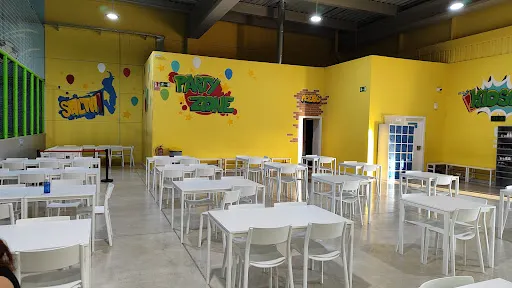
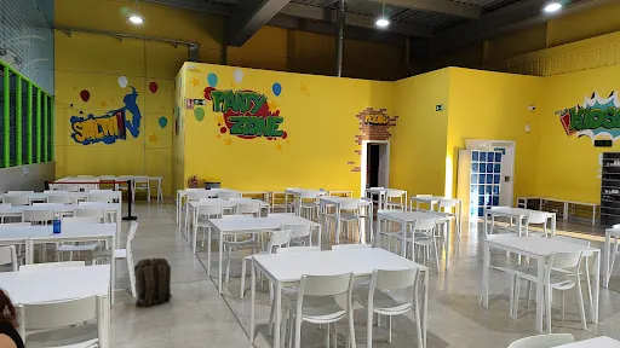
+ backpack [133,256,173,308]
